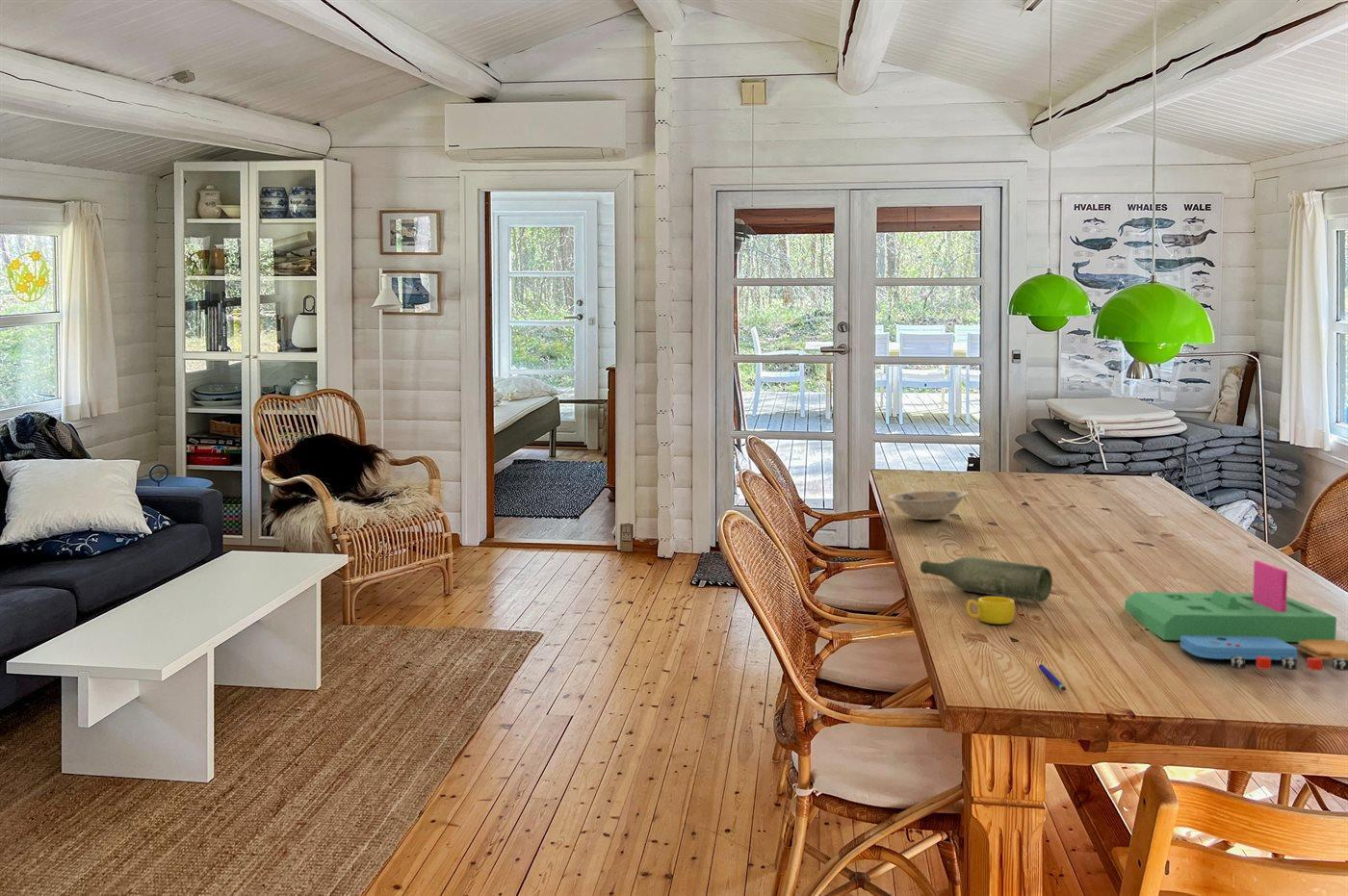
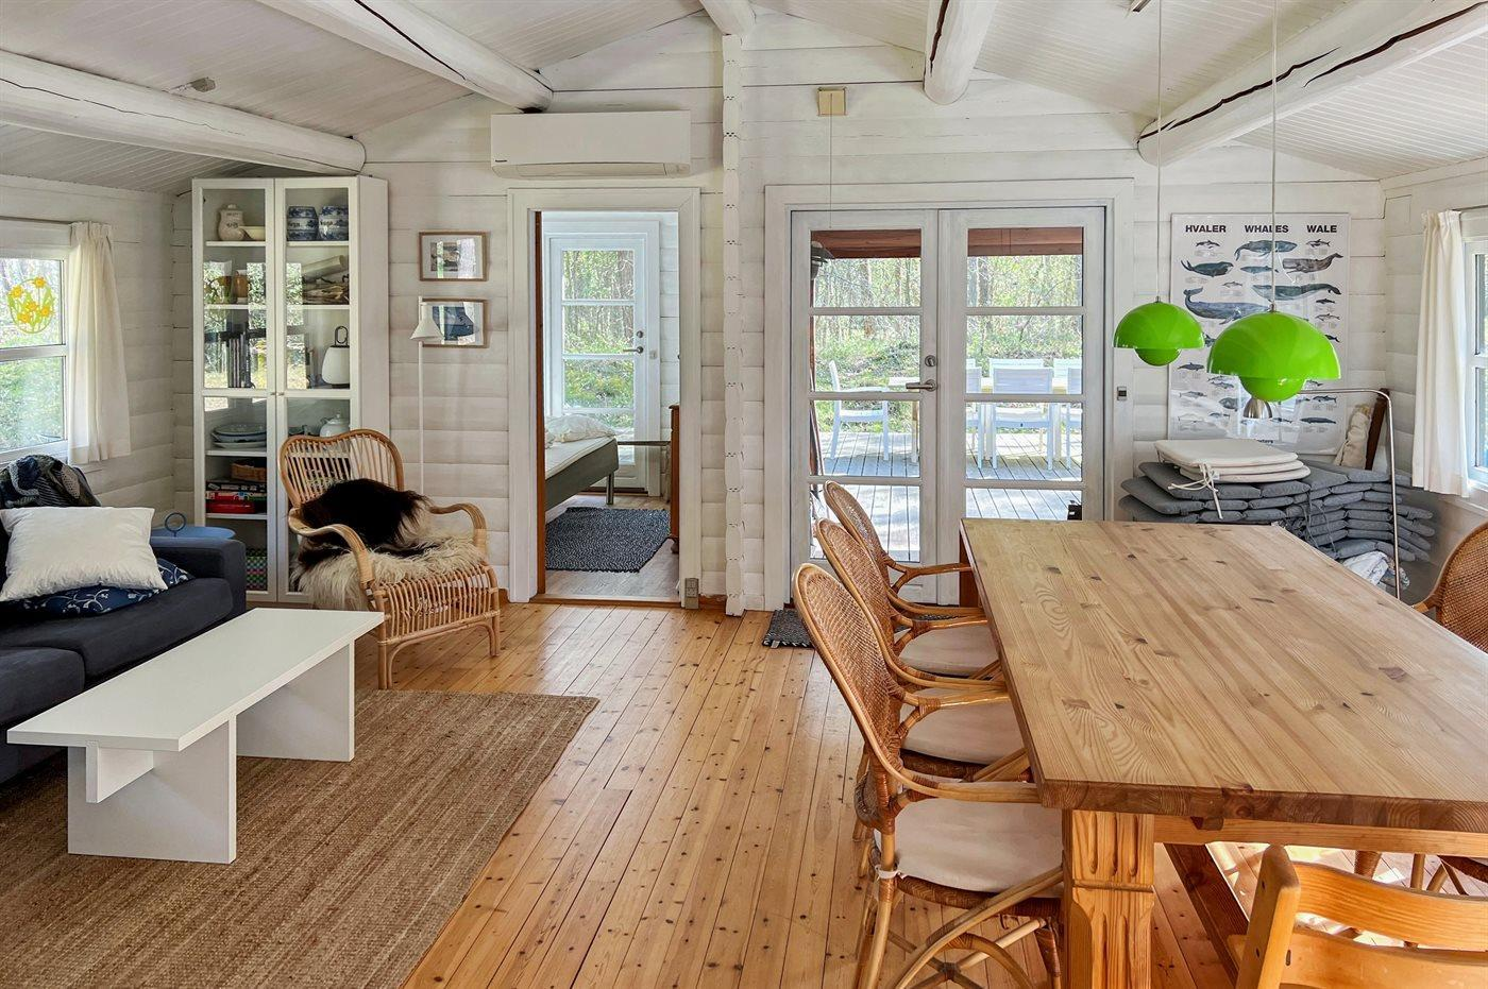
- cup [966,596,1016,625]
- bowl [887,489,970,521]
- pen [1038,663,1067,692]
- board game [1124,559,1348,672]
- bottle [920,555,1053,602]
